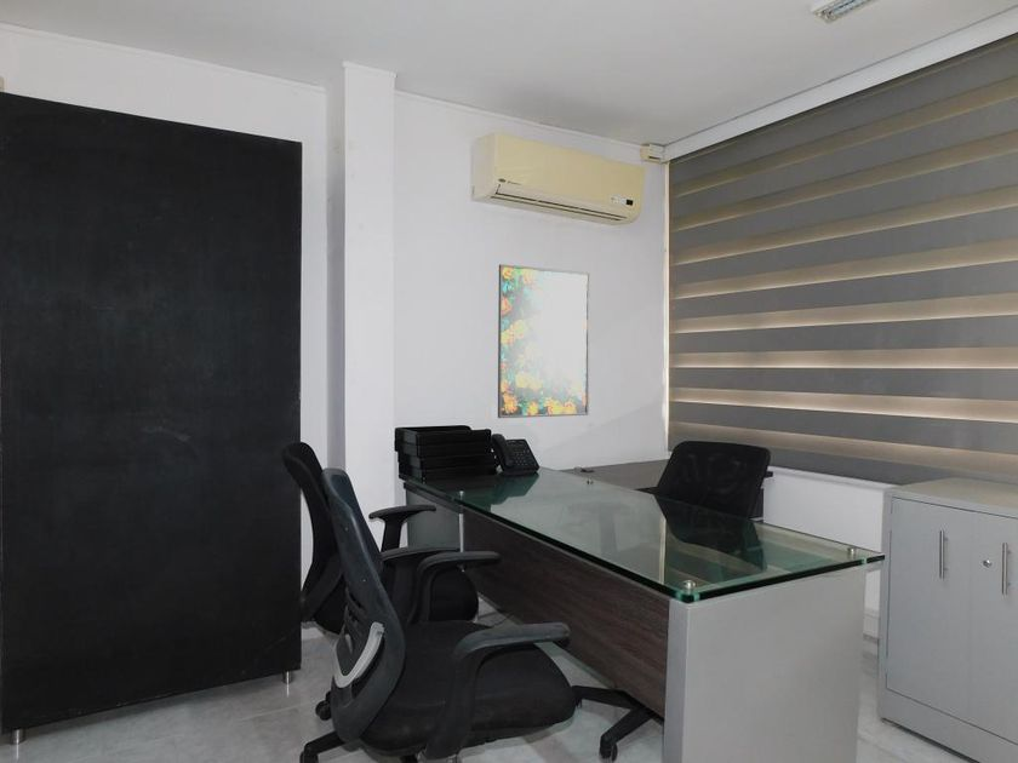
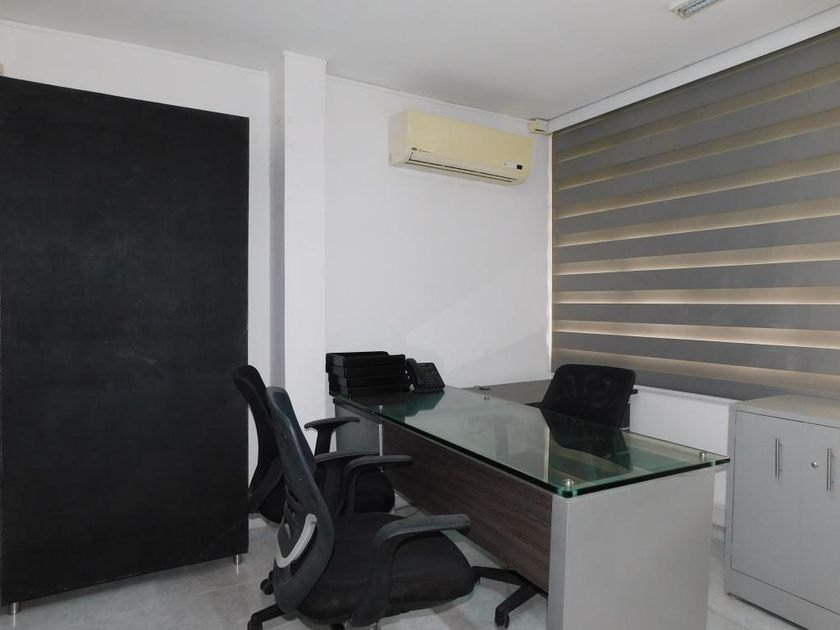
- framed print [497,263,591,419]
